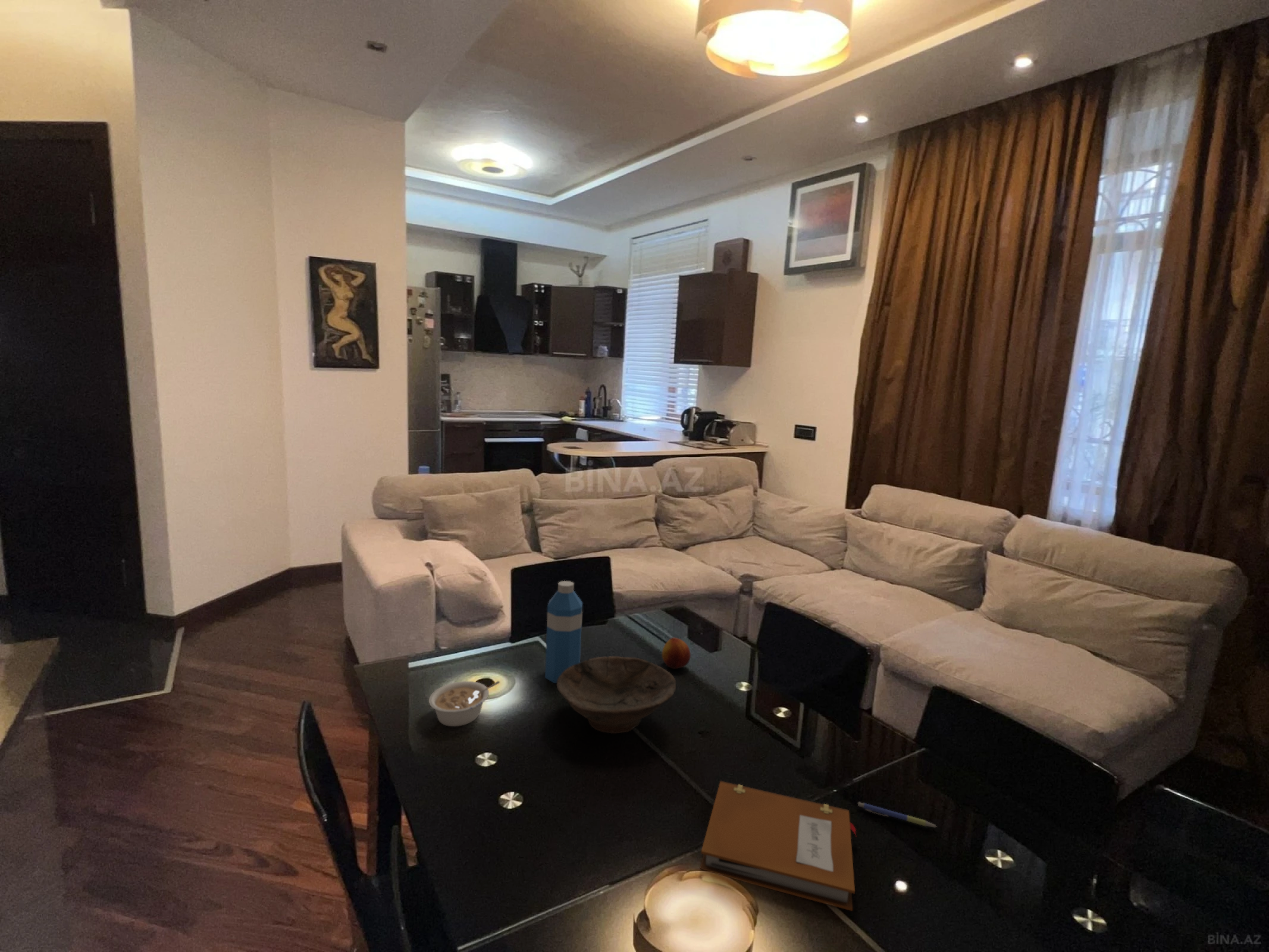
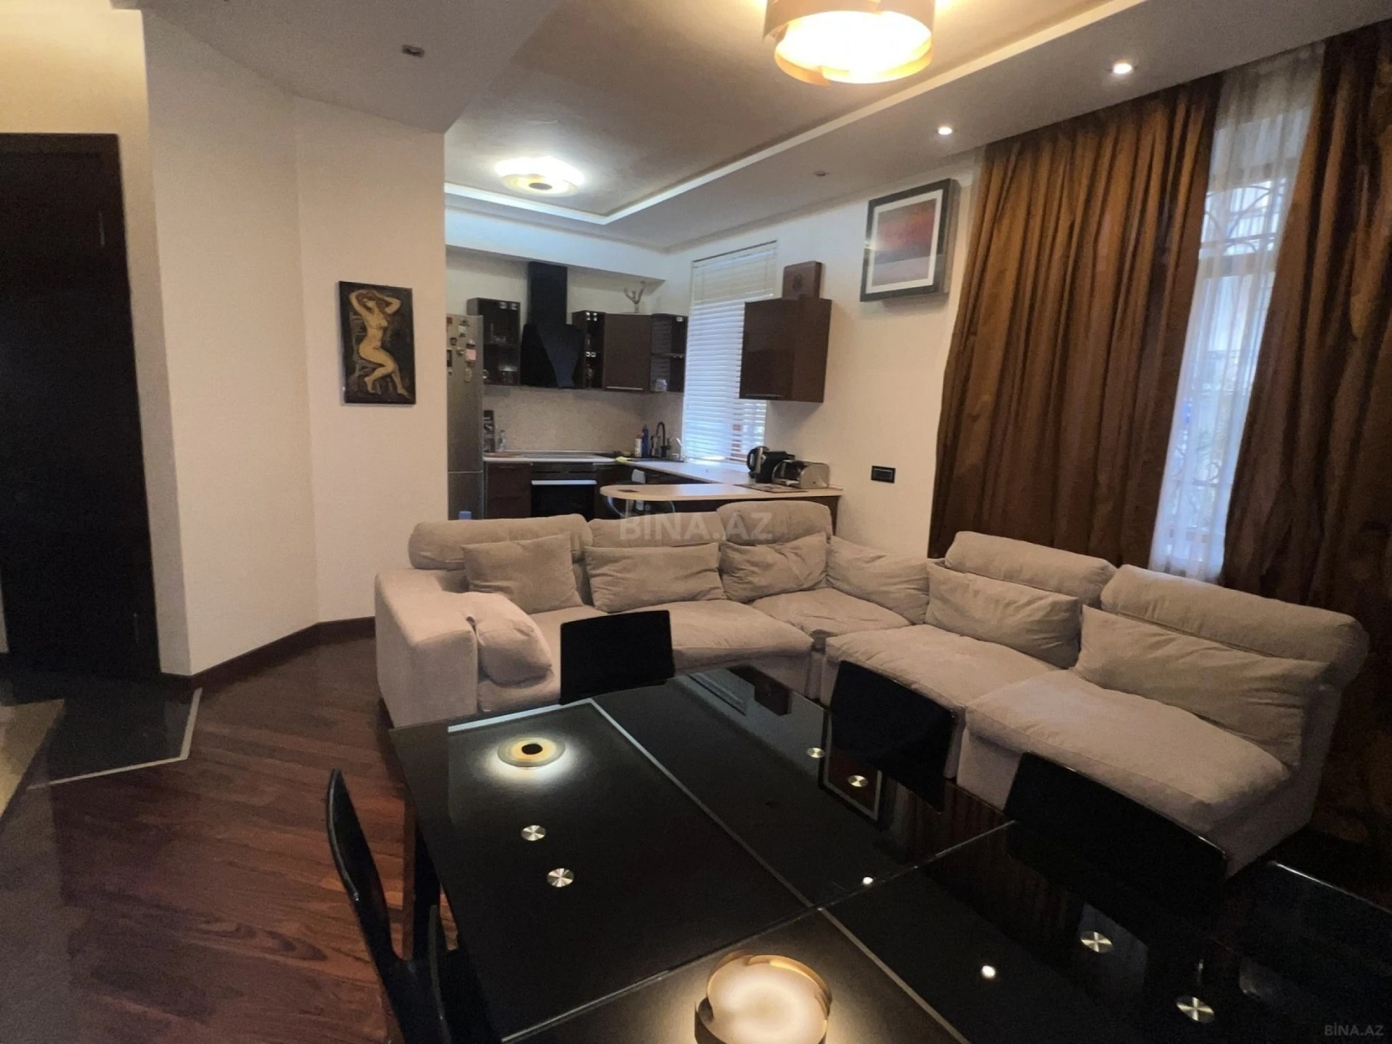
- legume [428,680,500,727]
- fruit [662,637,691,669]
- pen [857,801,938,828]
- bowl [556,656,676,734]
- notebook [699,780,857,912]
- water bottle [544,580,583,684]
